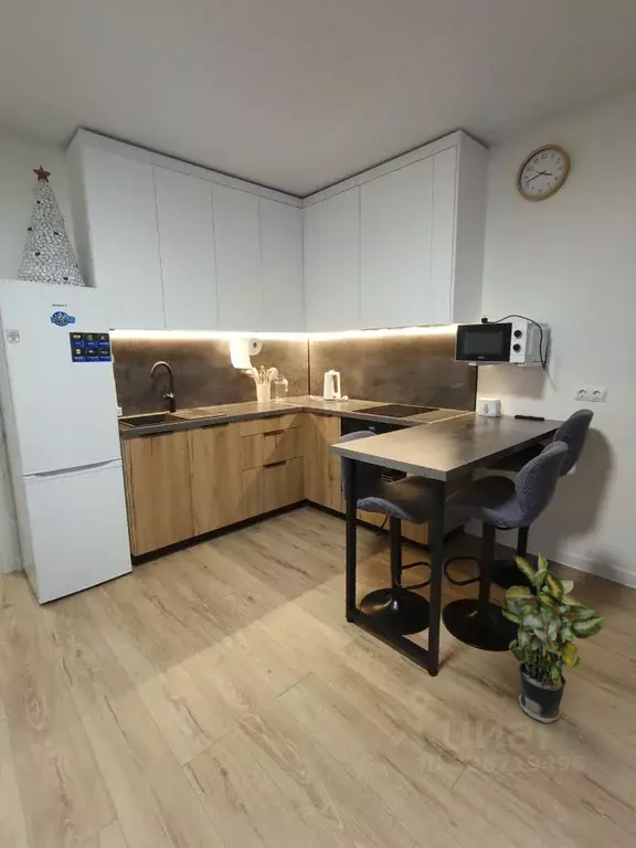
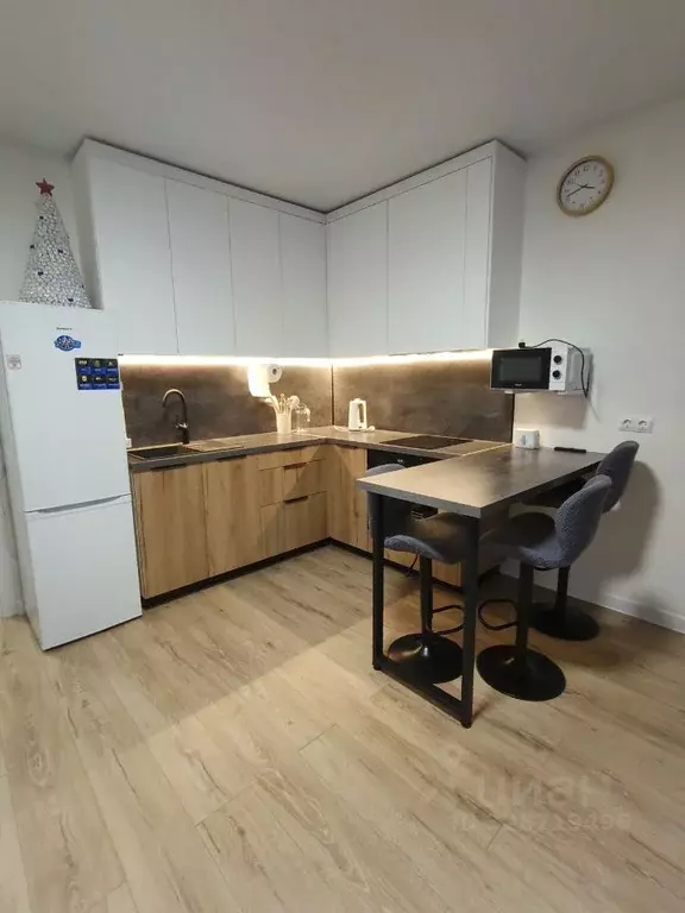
- potted plant [500,550,606,724]
